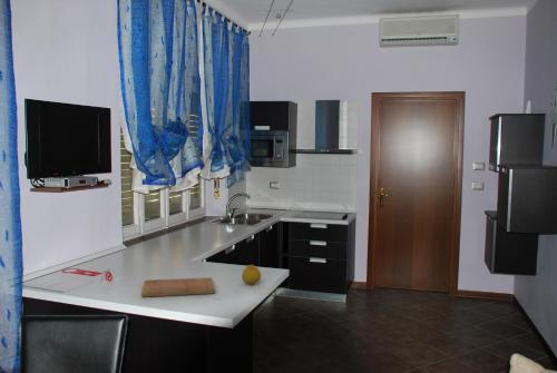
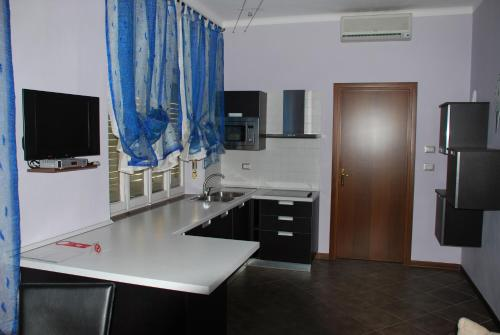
- cutting board [140,276,216,297]
- fruit [241,264,262,285]
